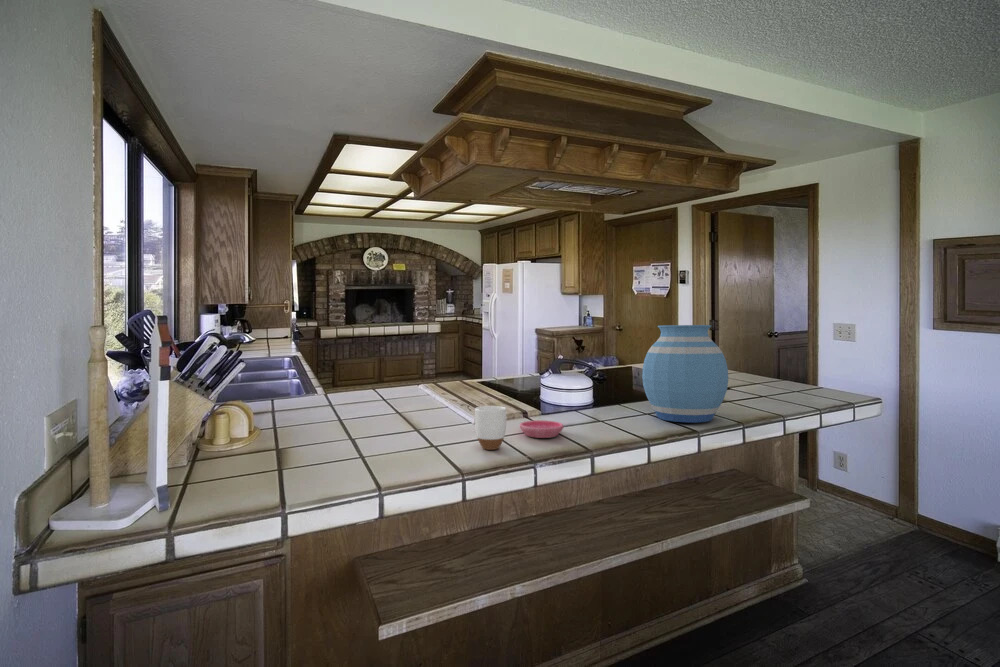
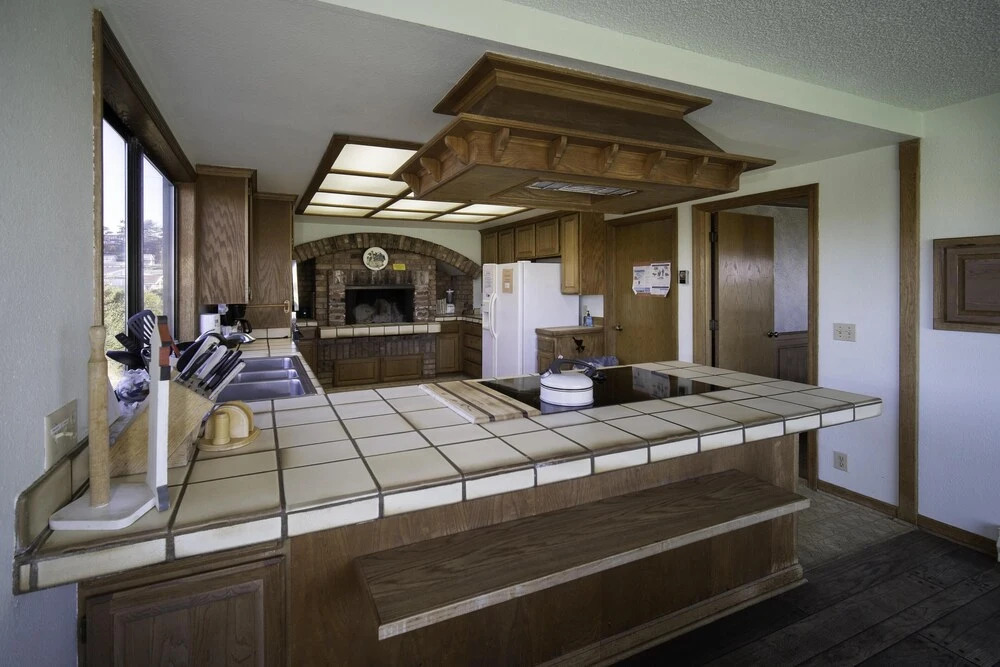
- mug [474,405,507,451]
- vase [641,324,729,423]
- saucer [519,419,565,439]
